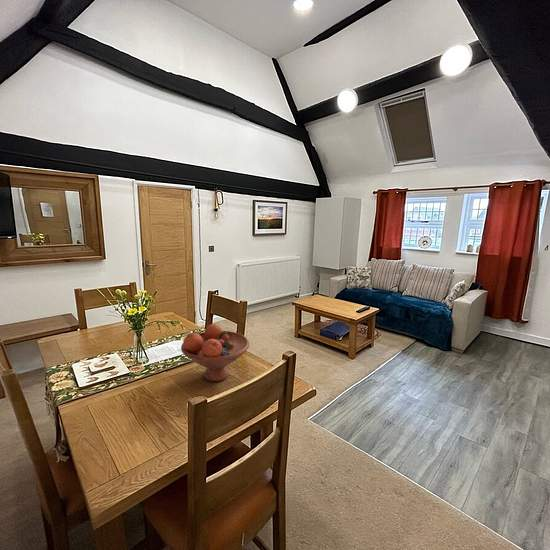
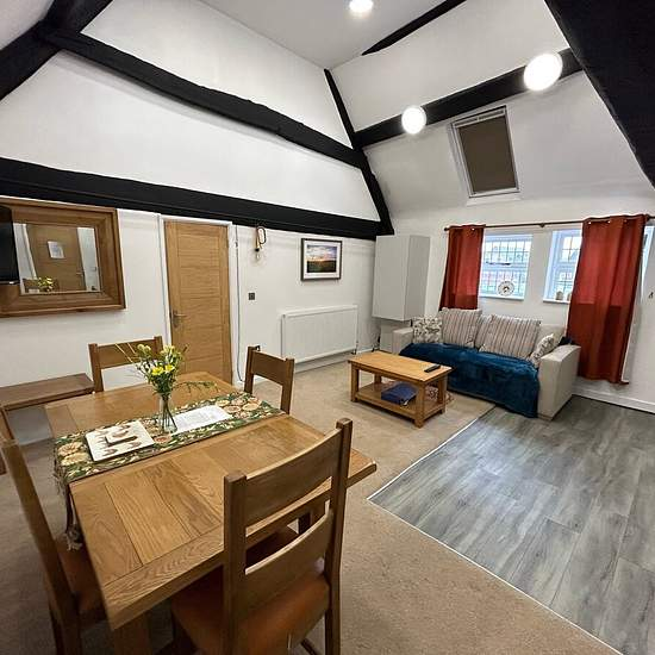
- fruit bowl [180,323,250,382]
